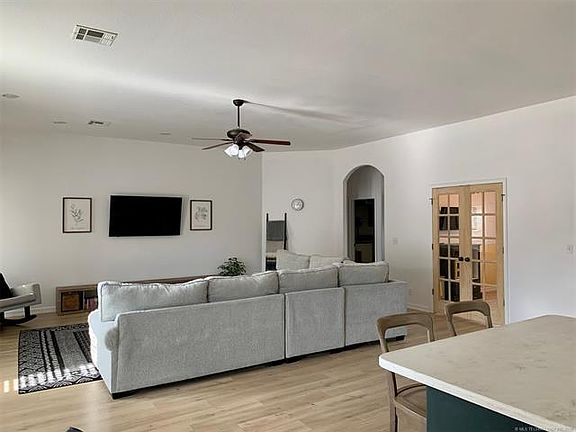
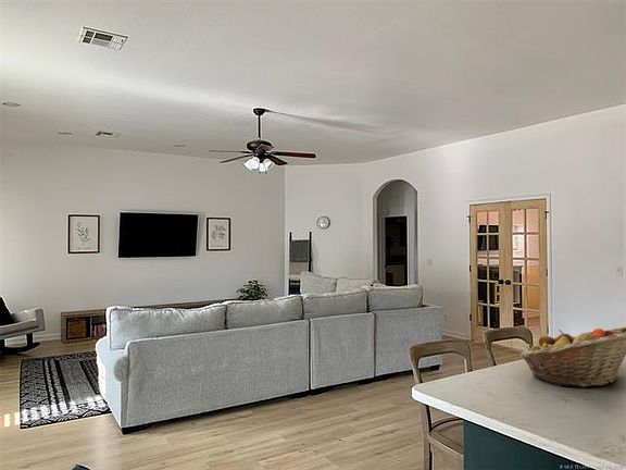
+ fruit basket [519,326,626,388]
